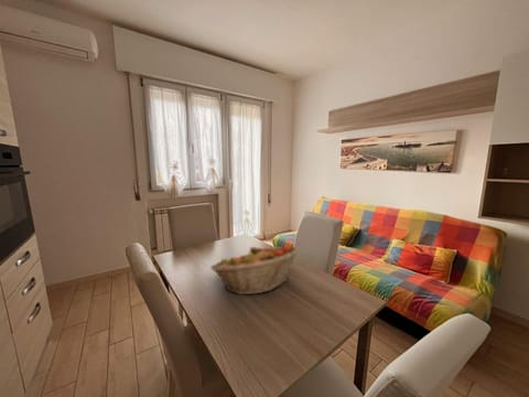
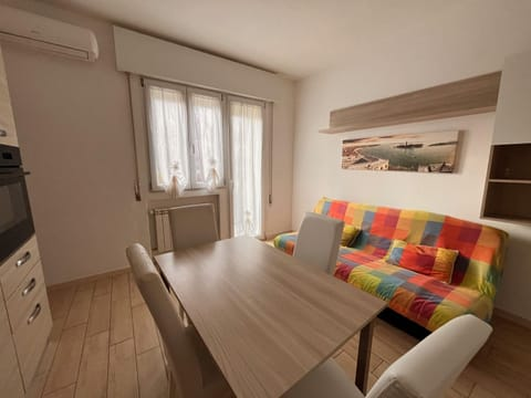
- fruit basket [209,244,301,296]
